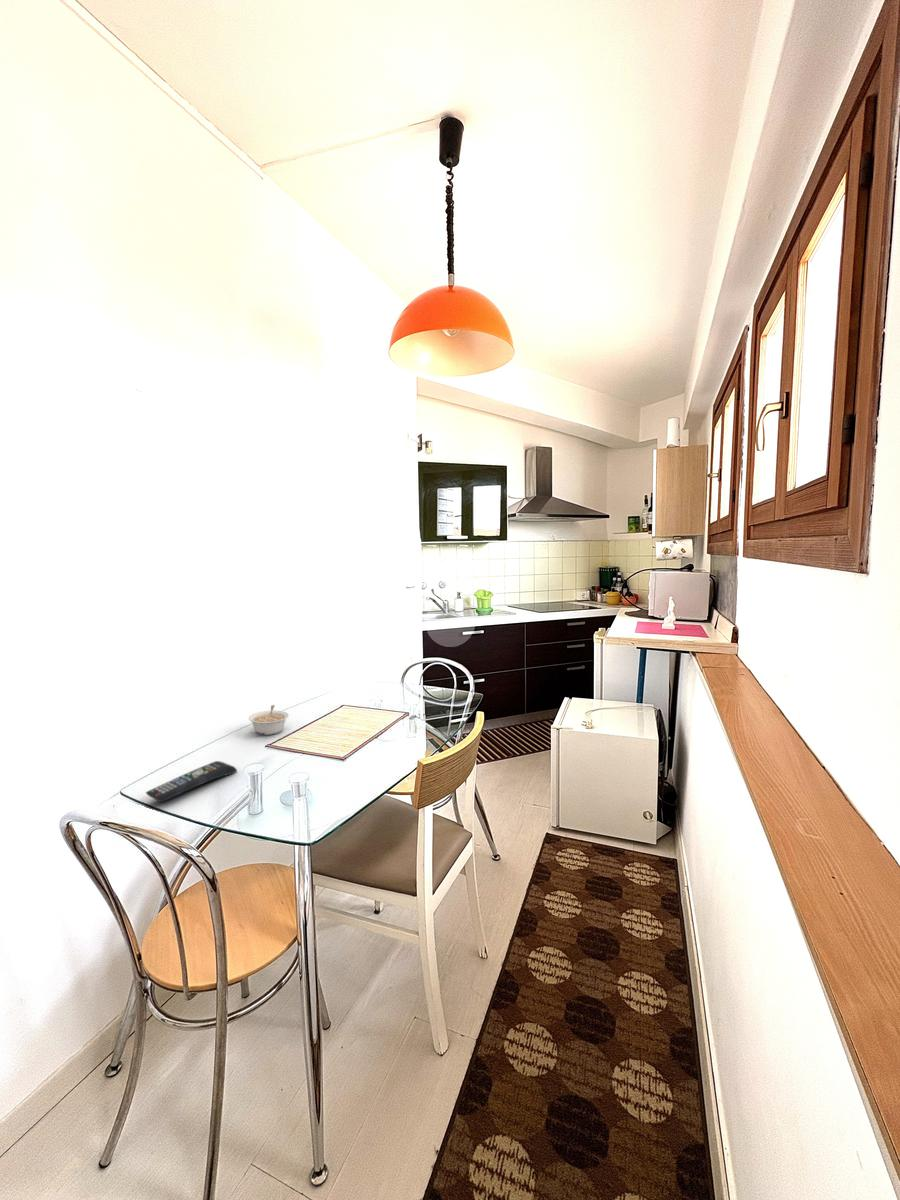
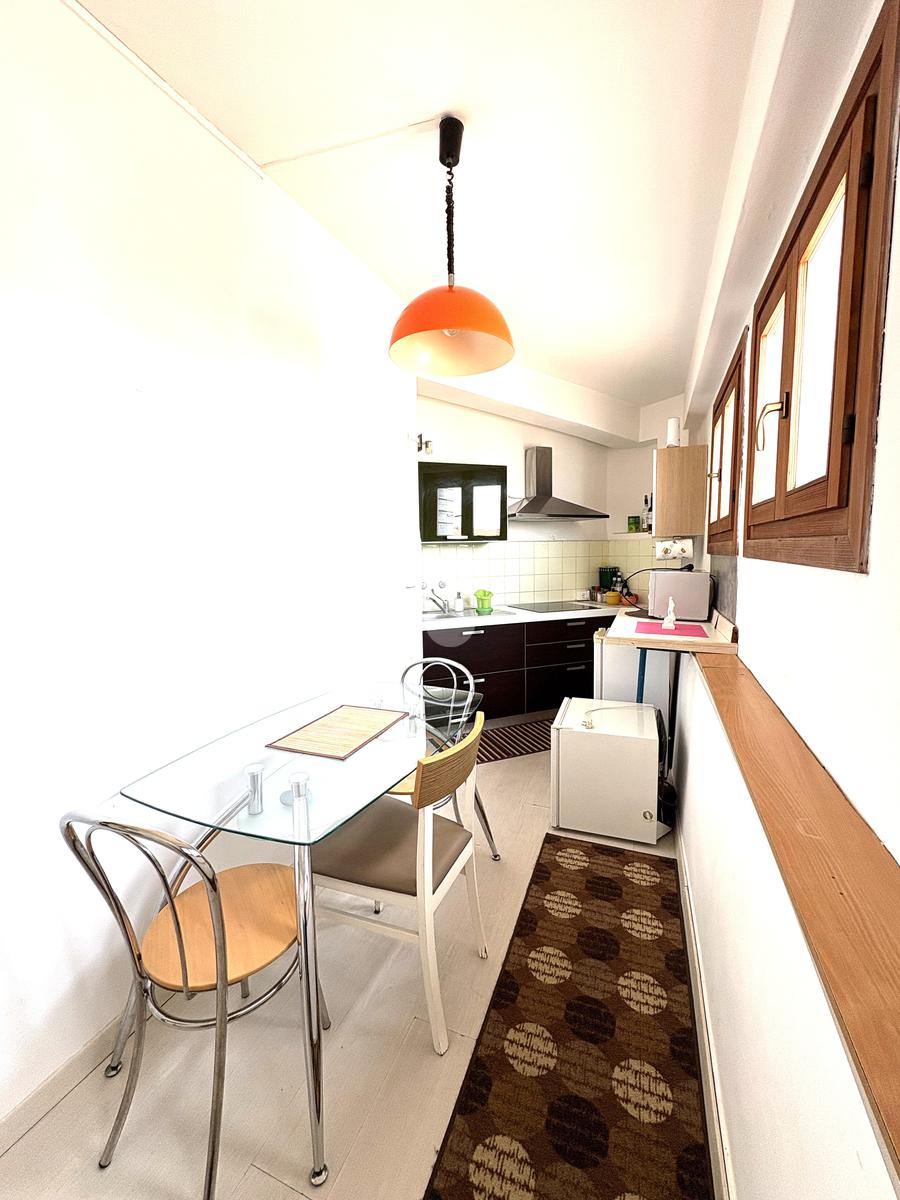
- legume [248,704,290,736]
- remote control [145,760,238,803]
